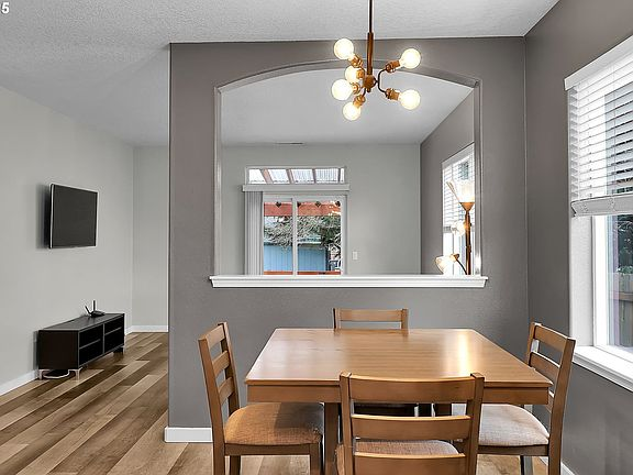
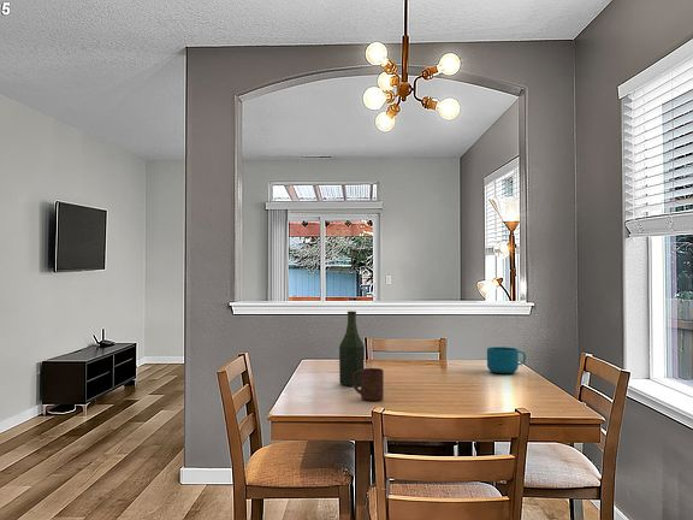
+ bottle [338,311,366,388]
+ cup [351,367,385,402]
+ cup [486,345,527,374]
